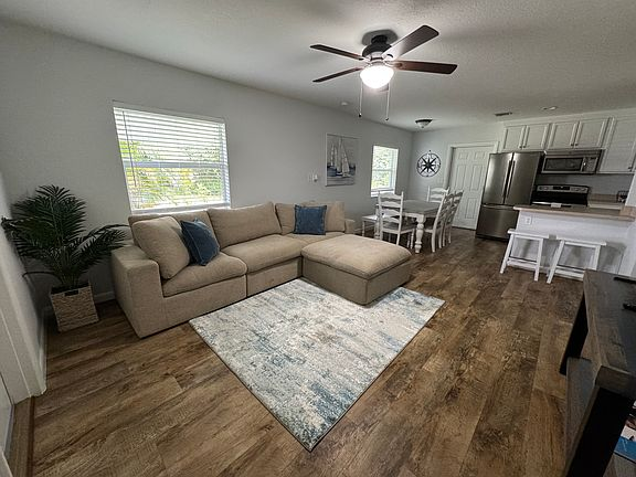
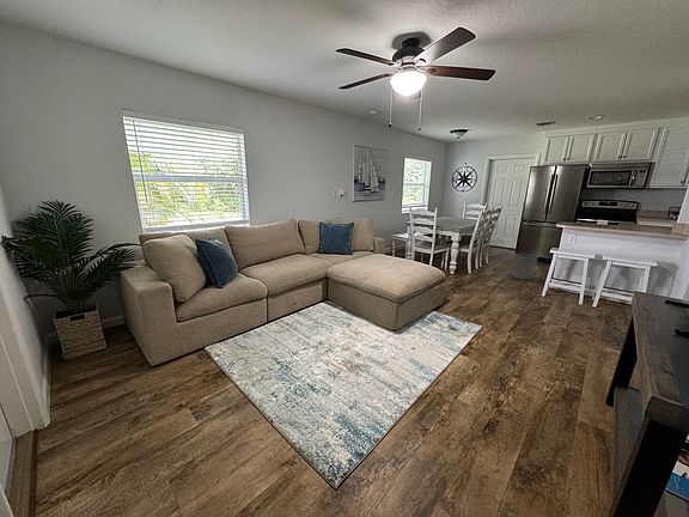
+ waste bin [511,251,539,280]
